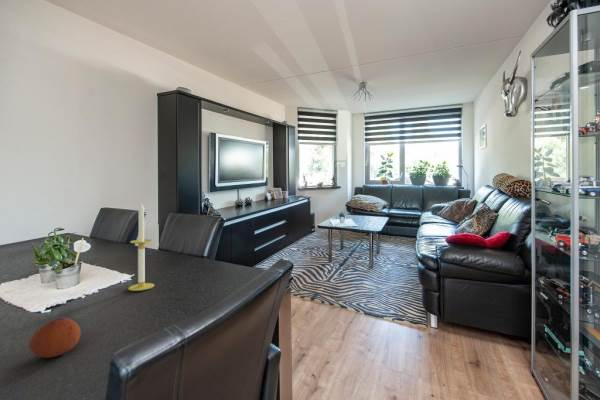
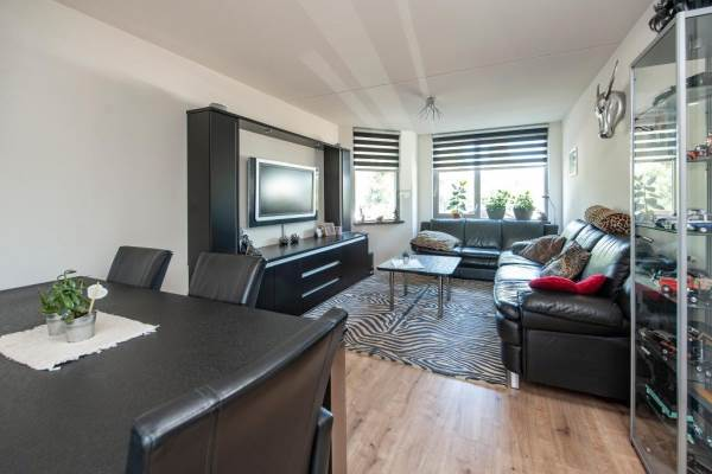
- fruit [28,317,82,359]
- candle [127,201,155,292]
